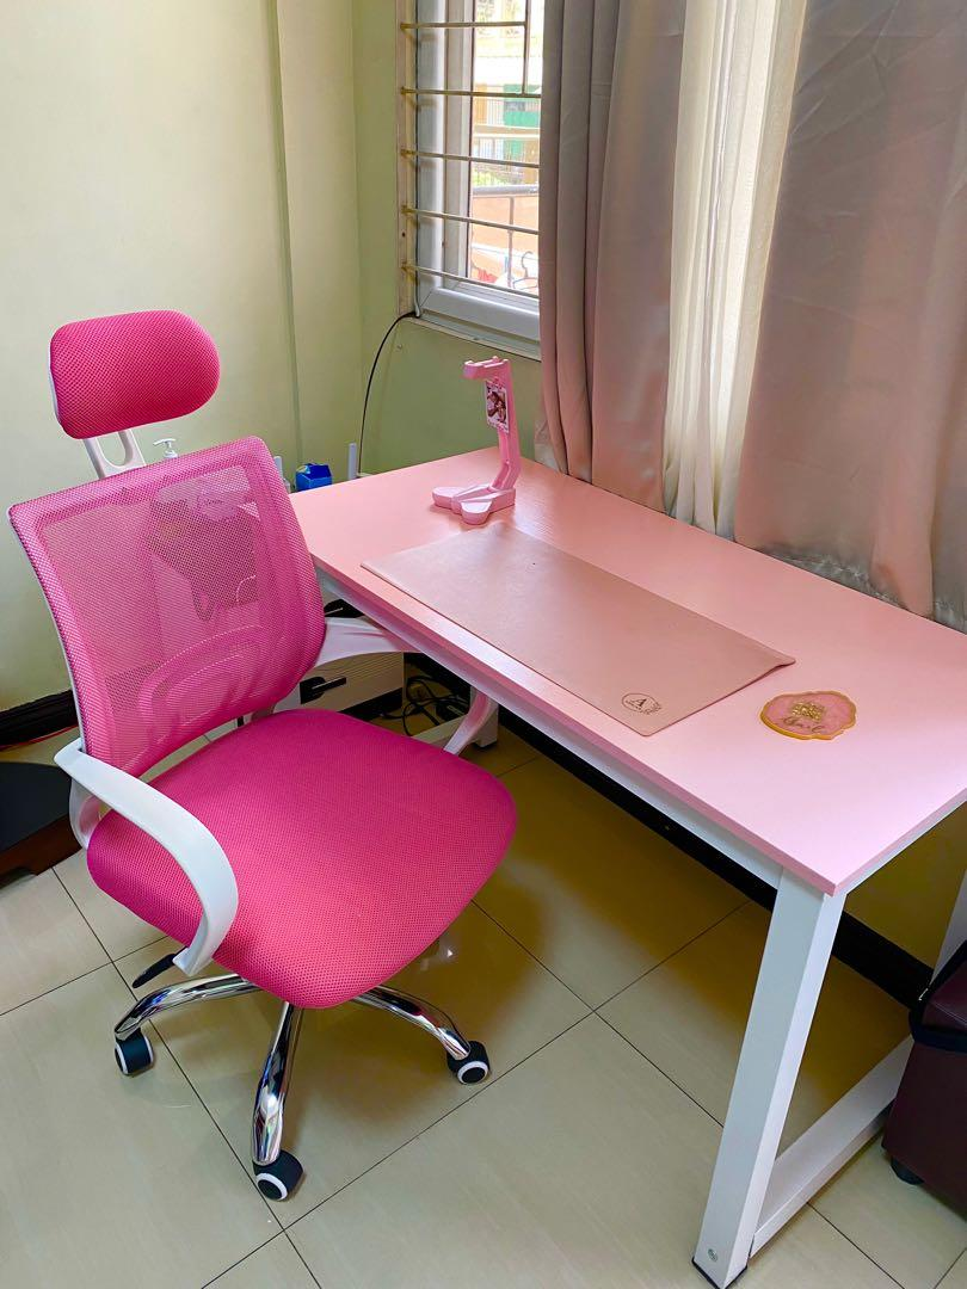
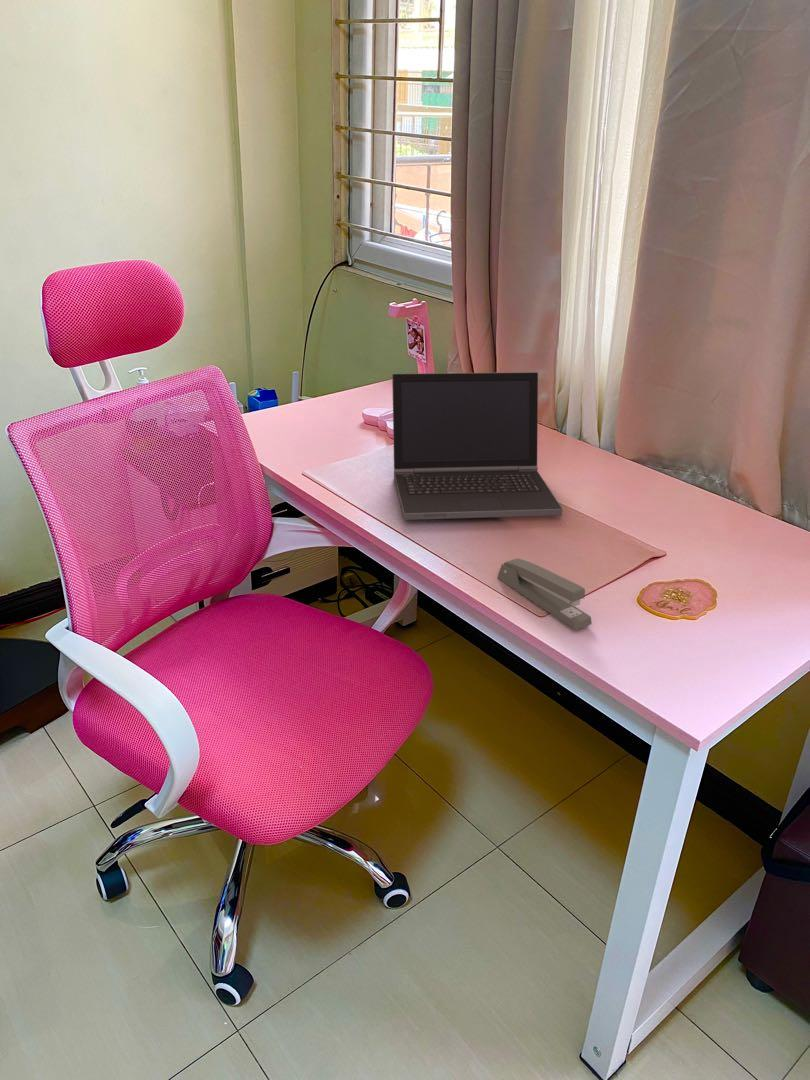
+ laptop computer [391,371,564,521]
+ stapler [496,557,593,631]
